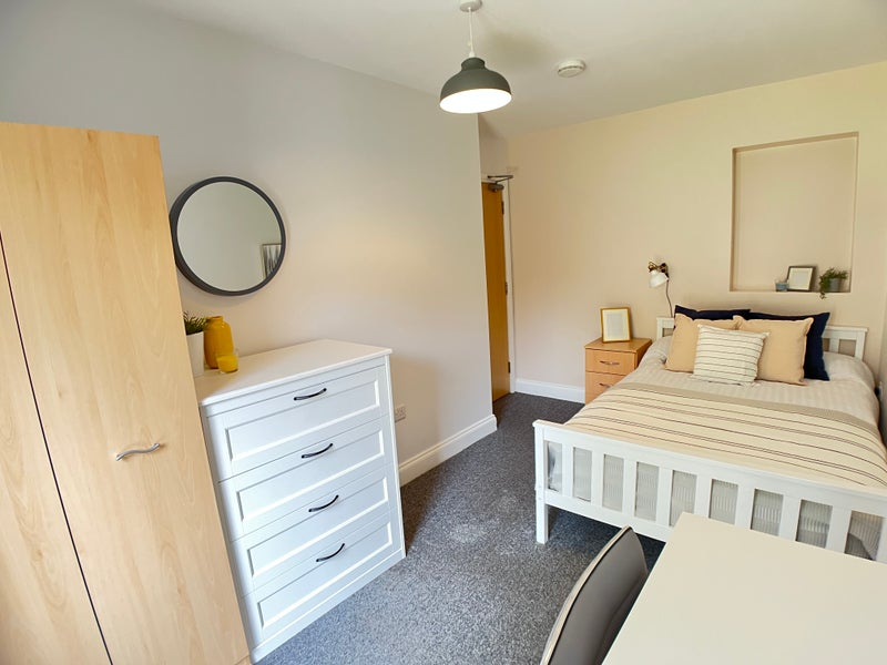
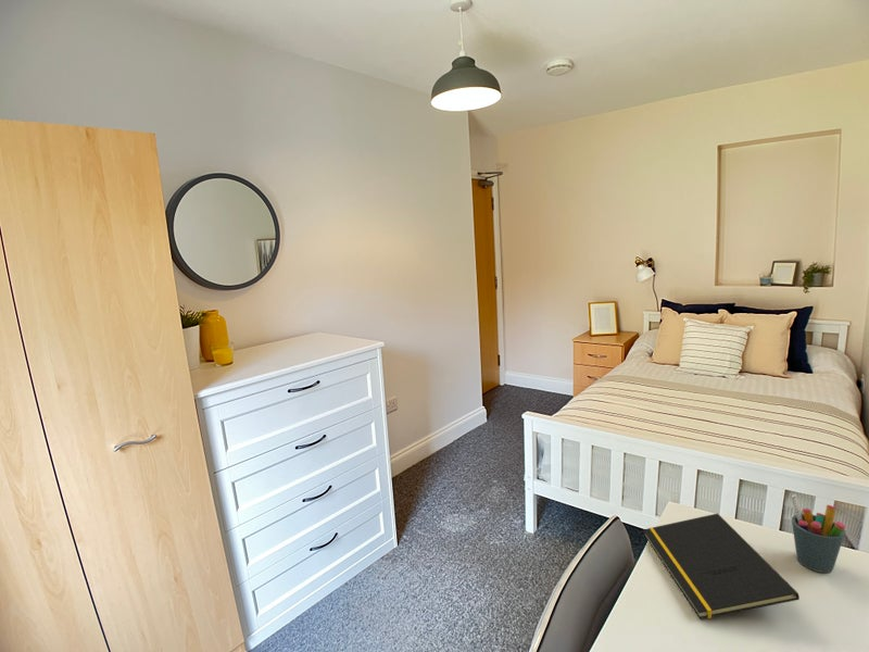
+ notepad [642,513,801,620]
+ pen holder [791,493,846,574]
